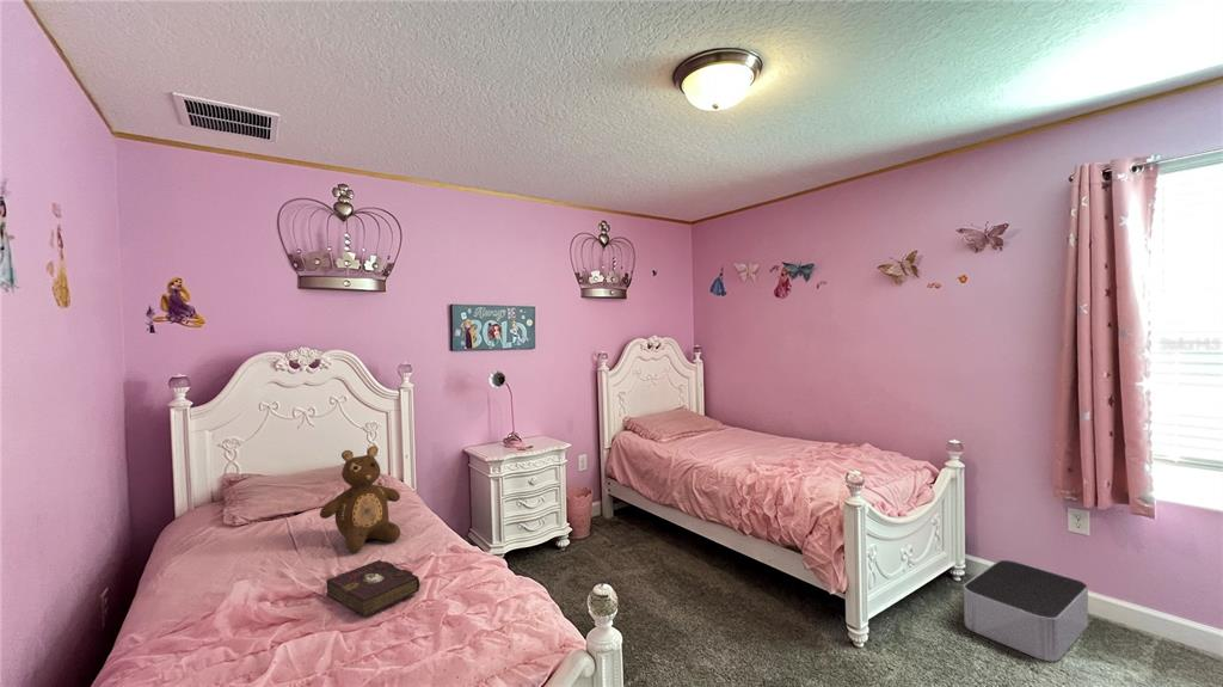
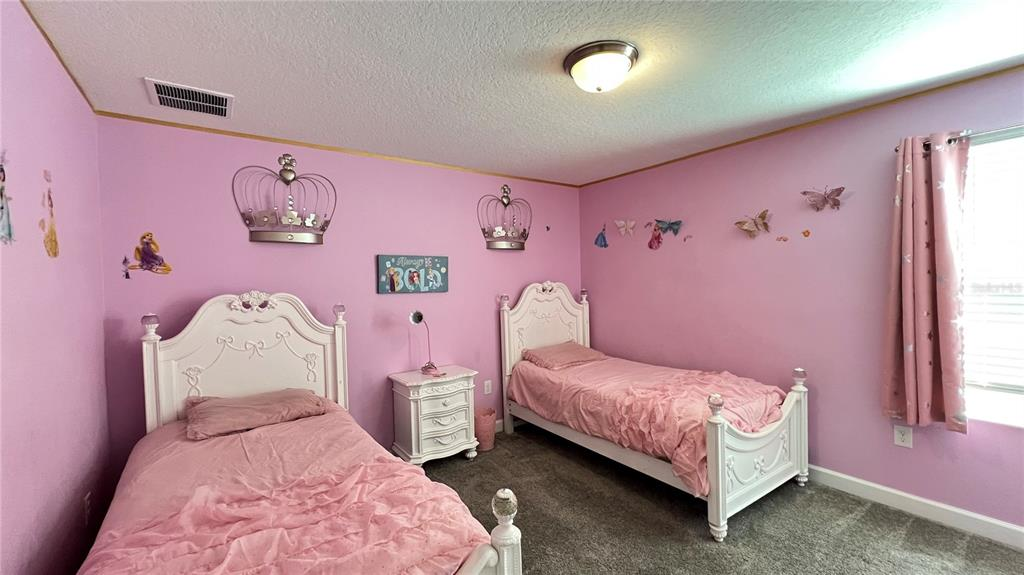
- teddy bear [319,444,401,553]
- book [325,559,422,618]
- storage bin [963,559,1089,662]
